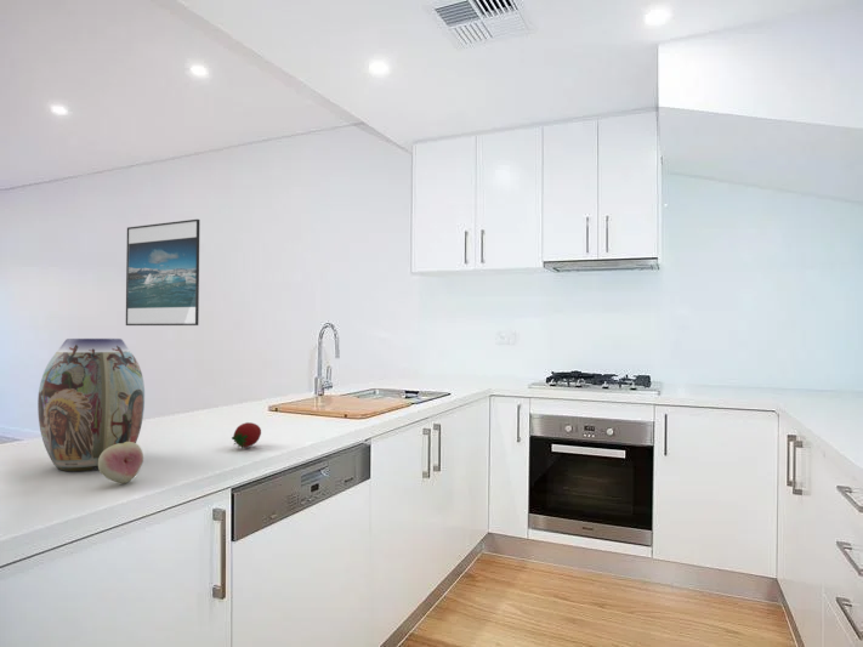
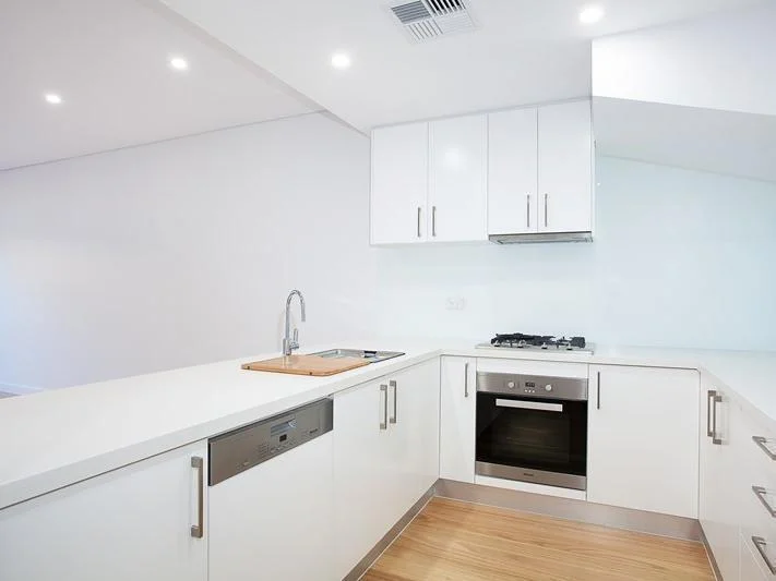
- vase [36,337,146,472]
- fruit [97,442,144,484]
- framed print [125,218,200,327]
- fruit [231,421,262,449]
